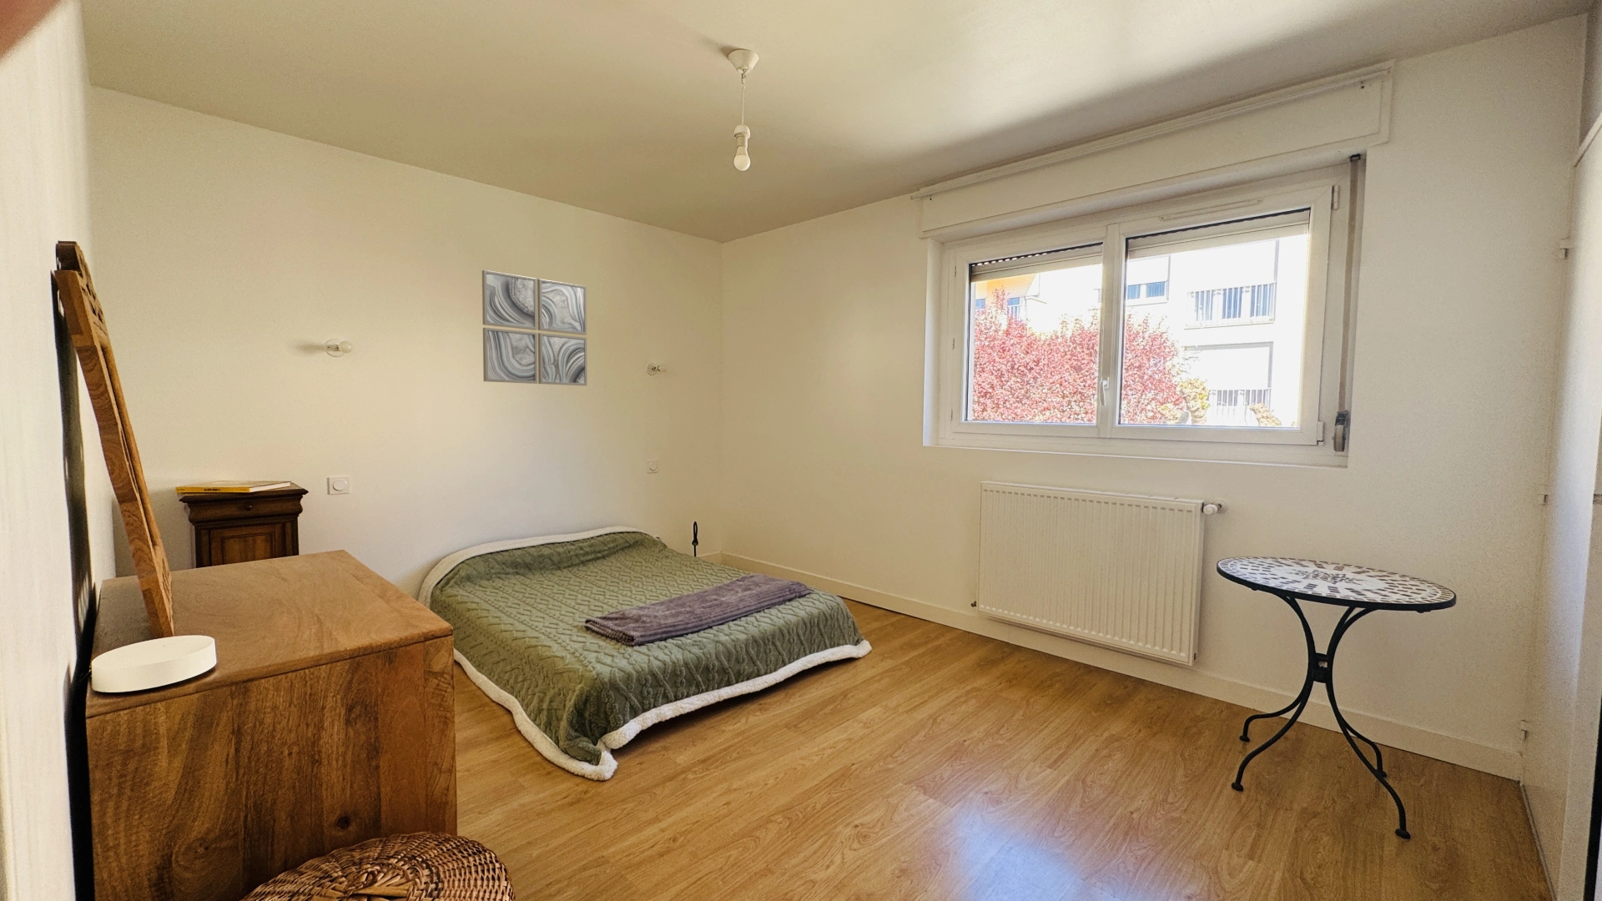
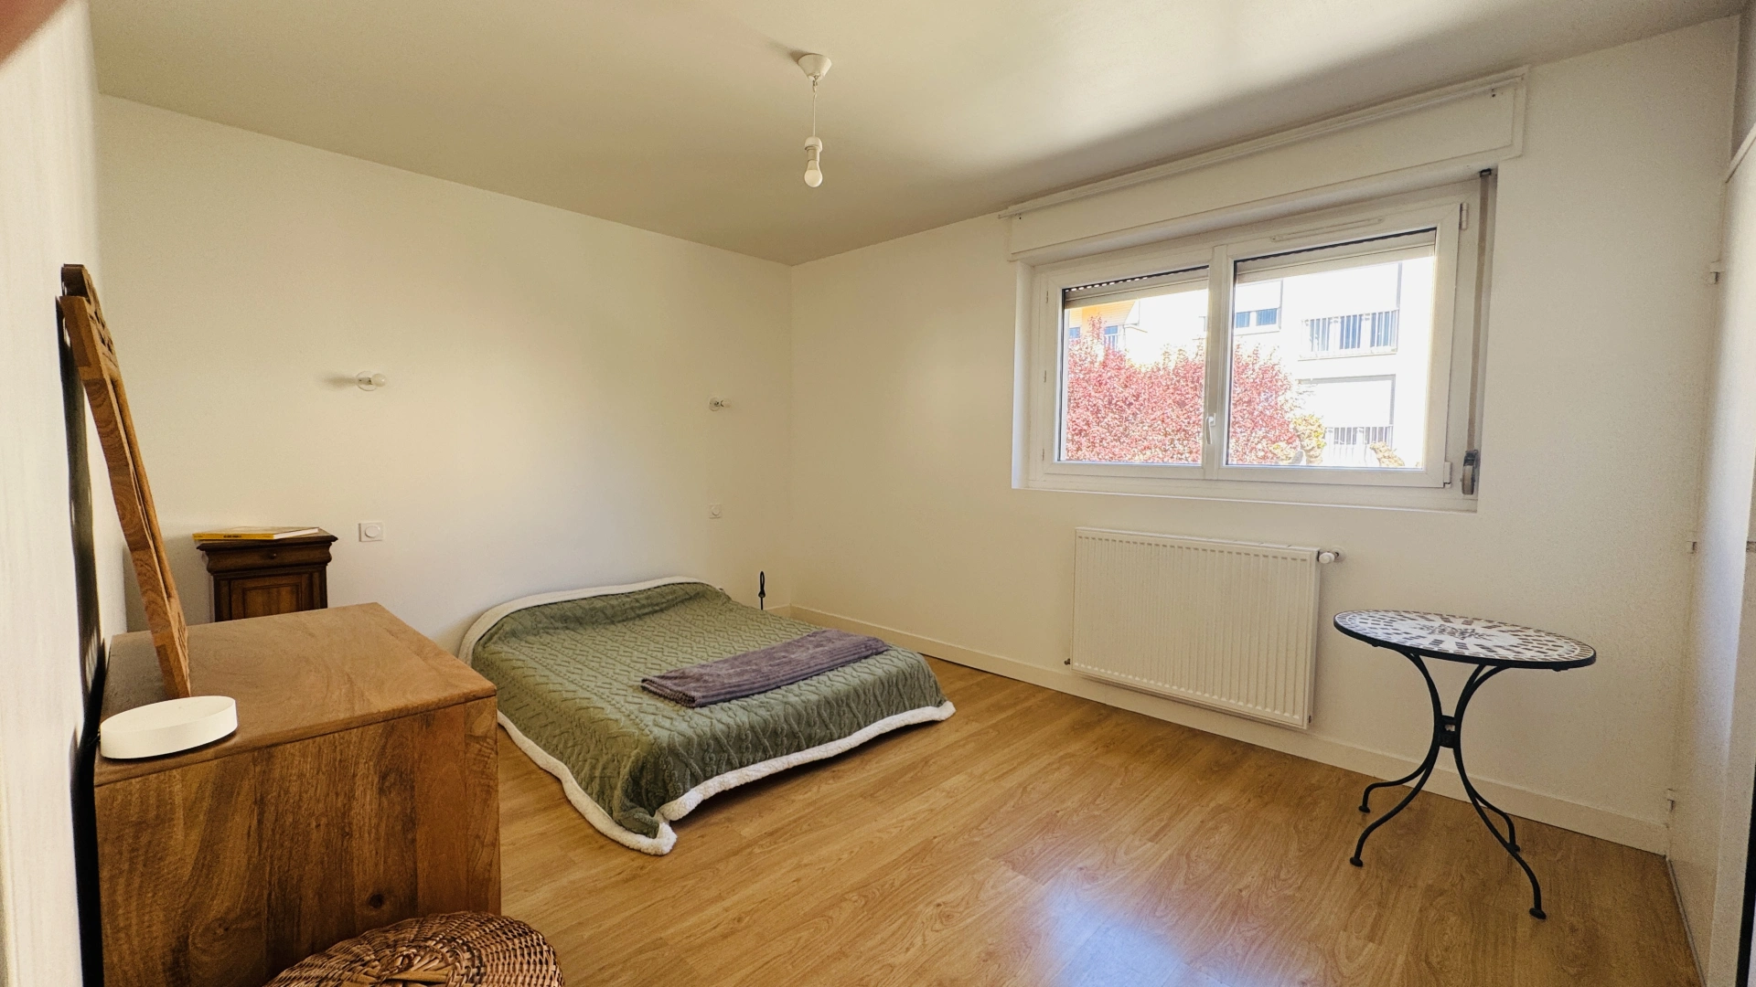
- wall art [482,270,589,386]
